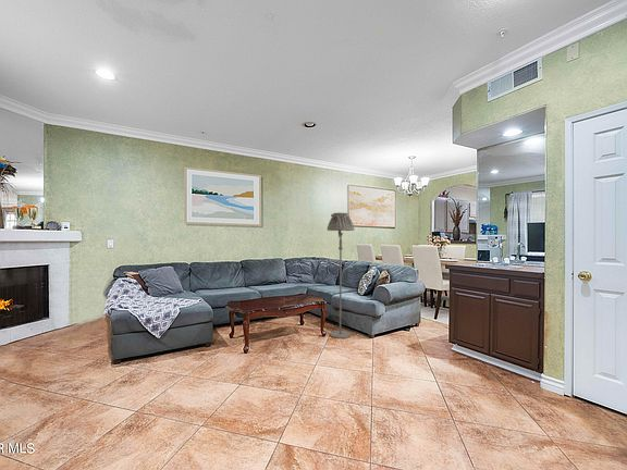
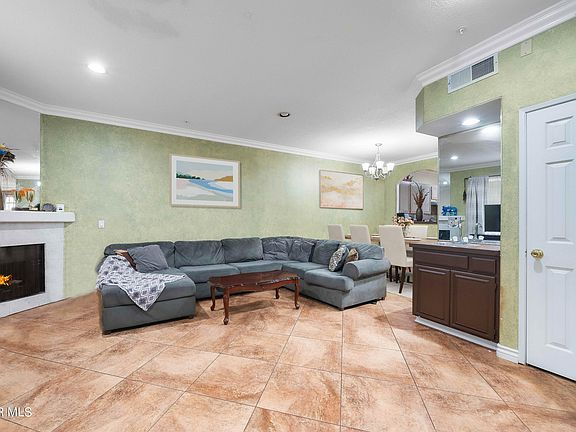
- floor lamp [327,212,356,339]
